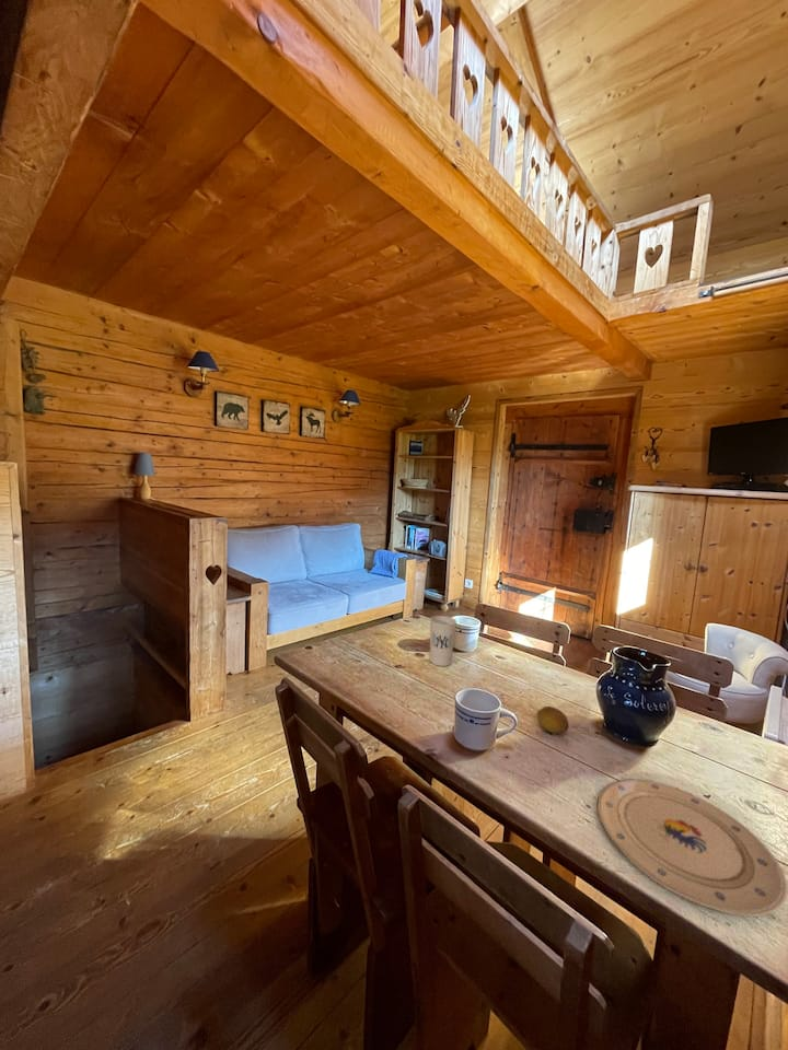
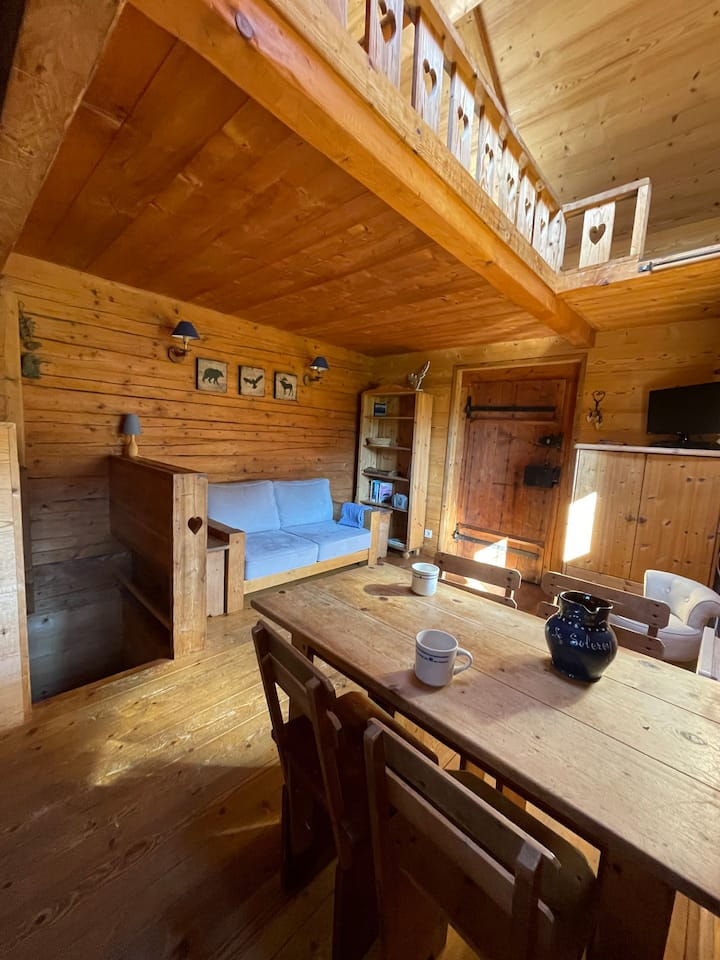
- cup [429,615,457,667]
- fruit [536,705,570,735]
- plate [596,779,788,917]
